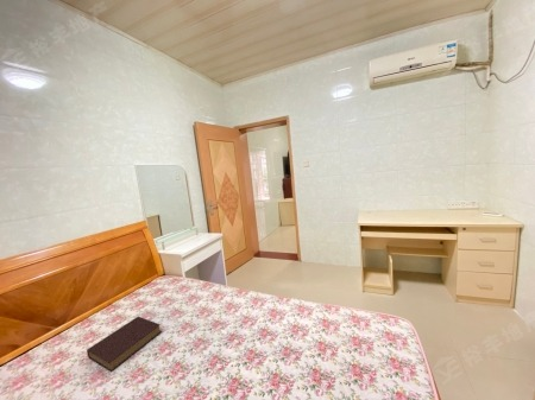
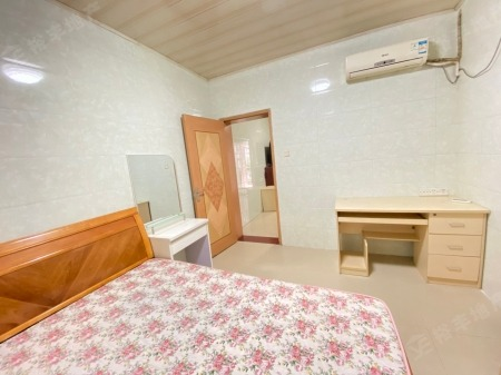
- book [86,316,163,373]
